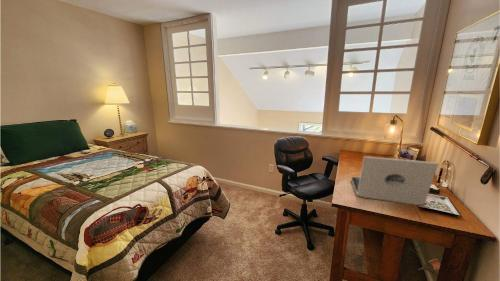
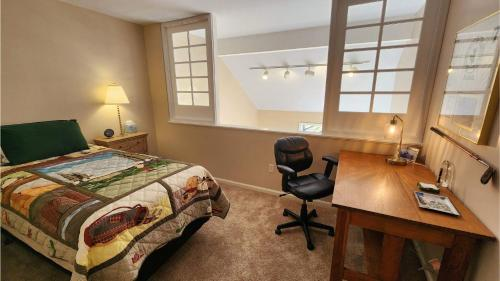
- laptop [350,155,439,206]
